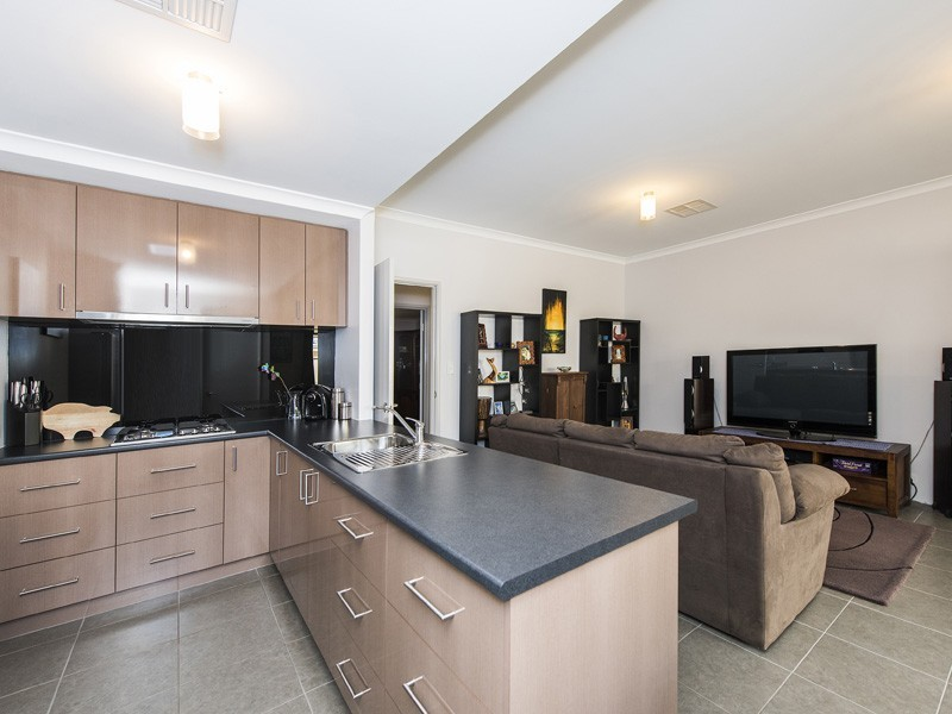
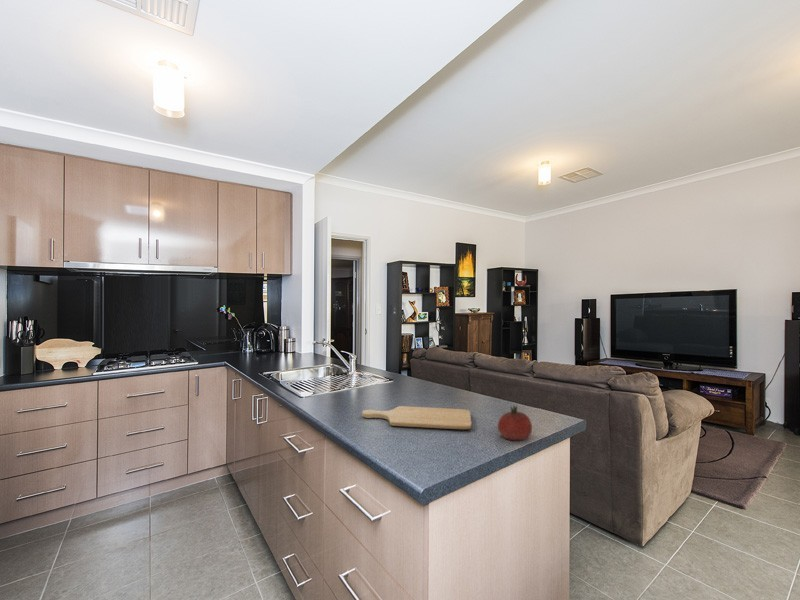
+ fruit [497,404,533,441]
+ chopping board [361,405,472,430]
